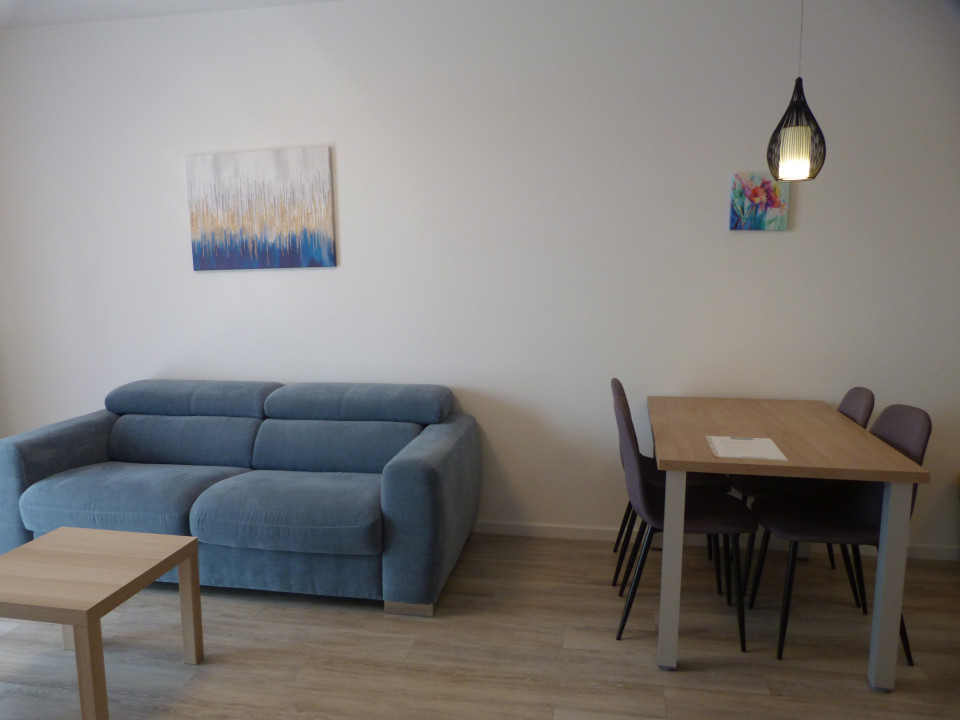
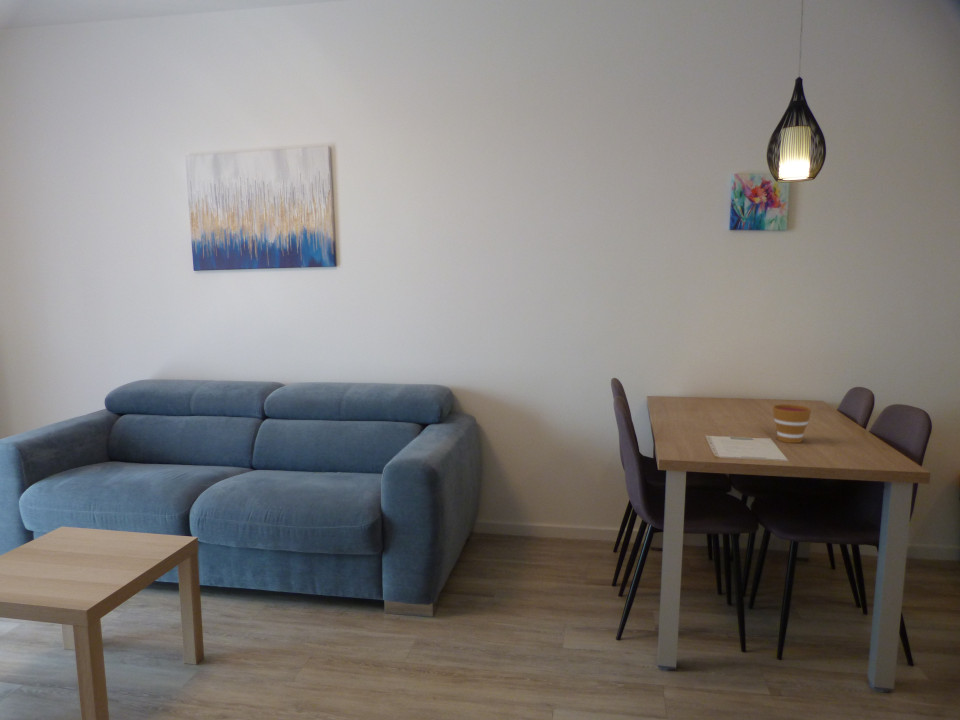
+ cup [772,403,812,444]
